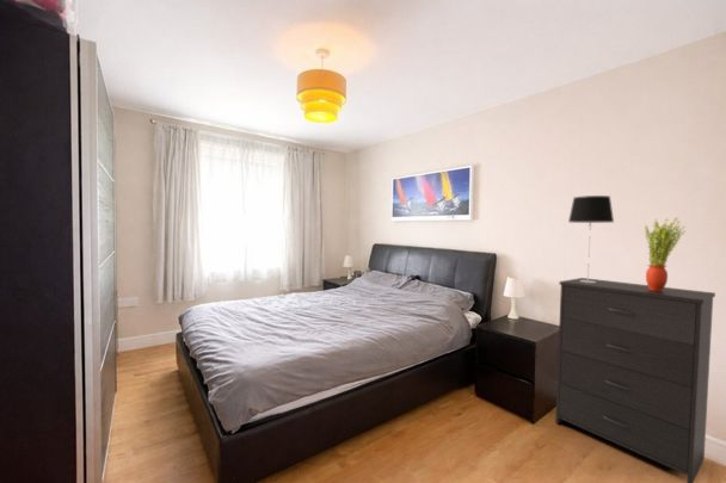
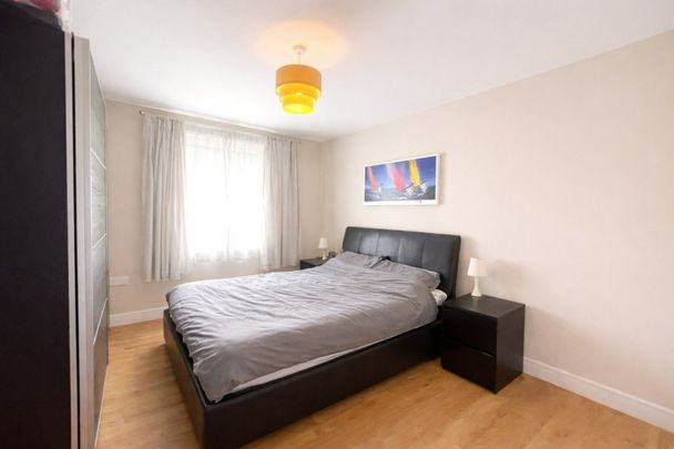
- table lamp [567,194,615,283]
- dresser [554,277,716,483]
- potted plant [644,216,688,291]
